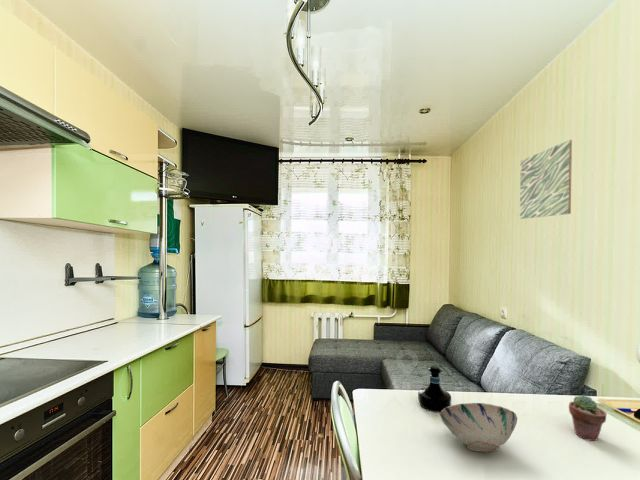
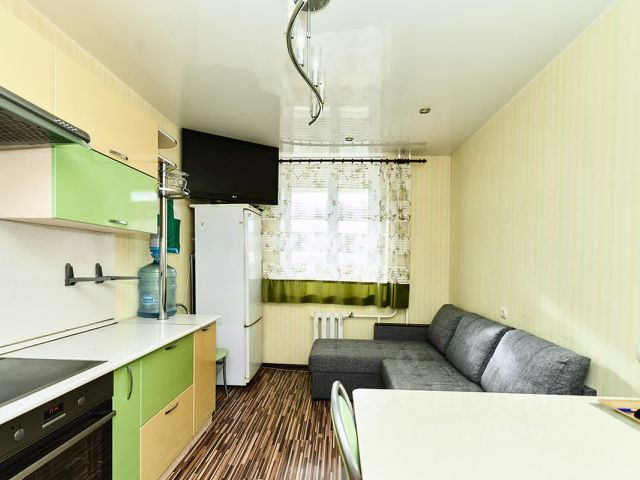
- tequila bottle [417,365,452,414]
- potted succulent [568,394,608,442]
- wall art [519,139,573,220]
- bowl [439,402,518,453]
